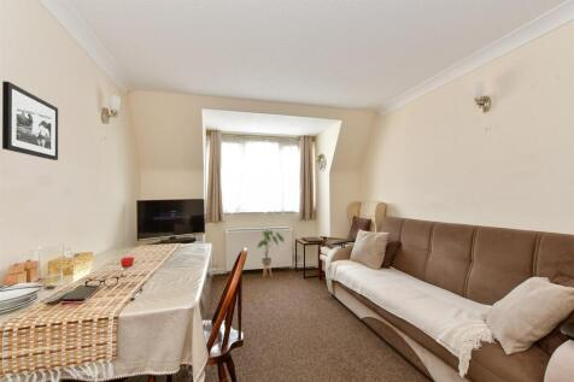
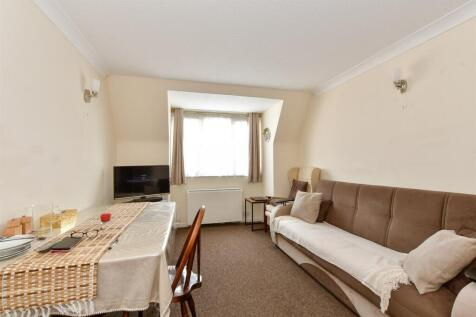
- house plant [256,229,286,278]
- picture frame [1,80,59,161]
